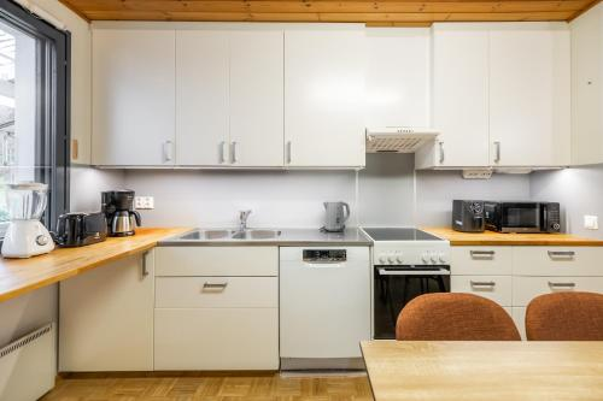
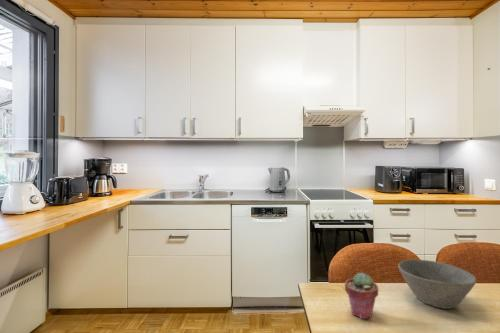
+ potted succulent [344,271,379,320]
+ bowl [397,259,477,310]
